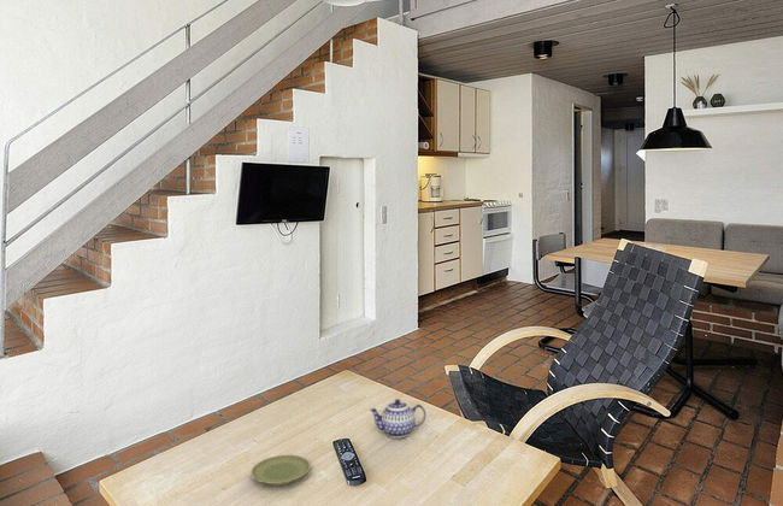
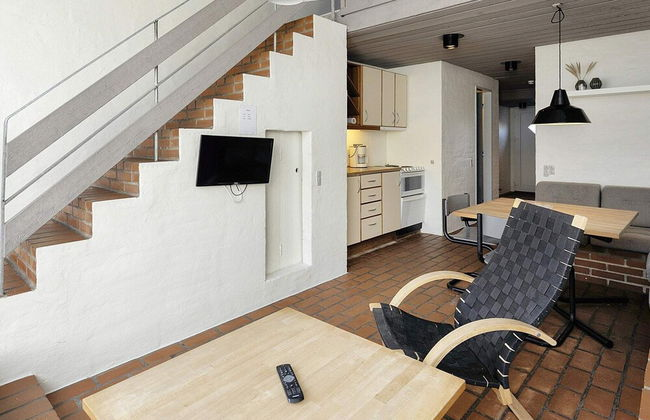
- plate [249,454,312,486]
- teapot [369,398,428,439]
